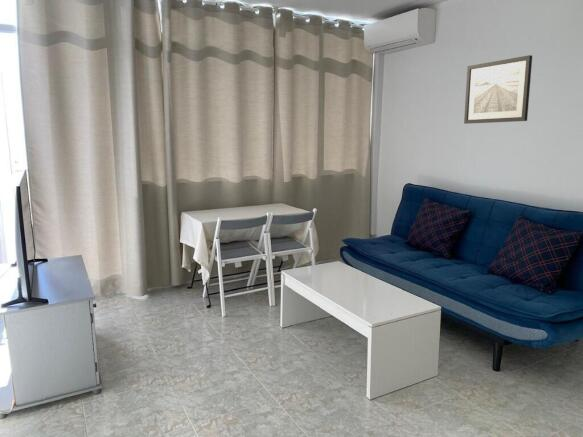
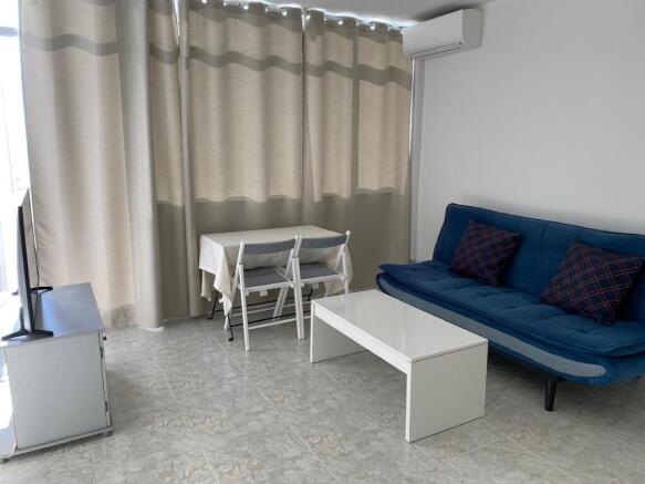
- wall art [463,54,533,125]
